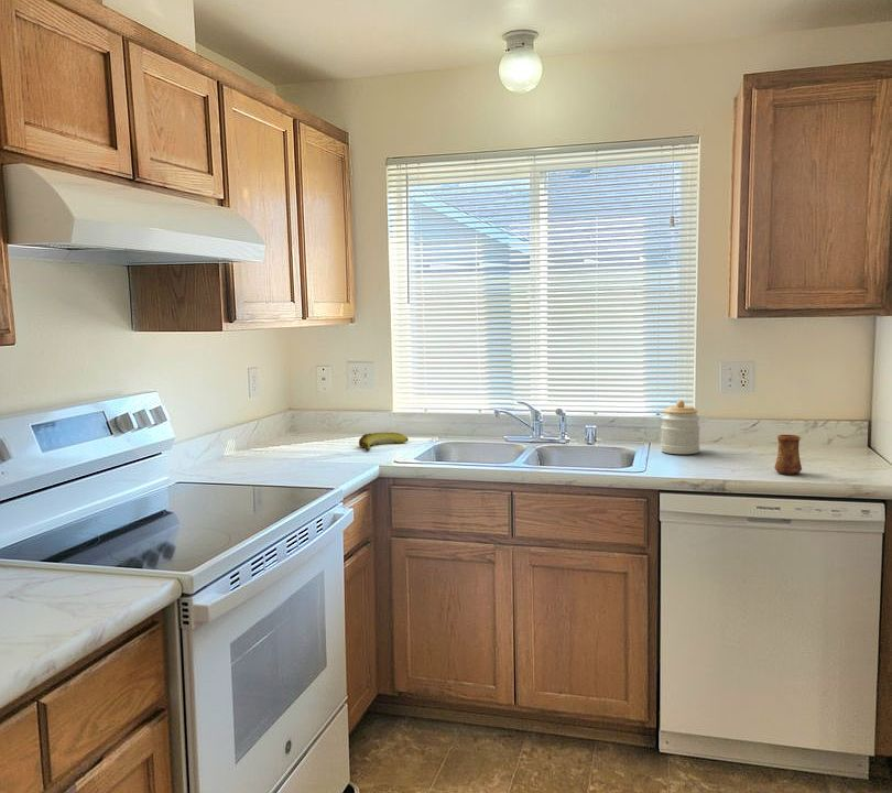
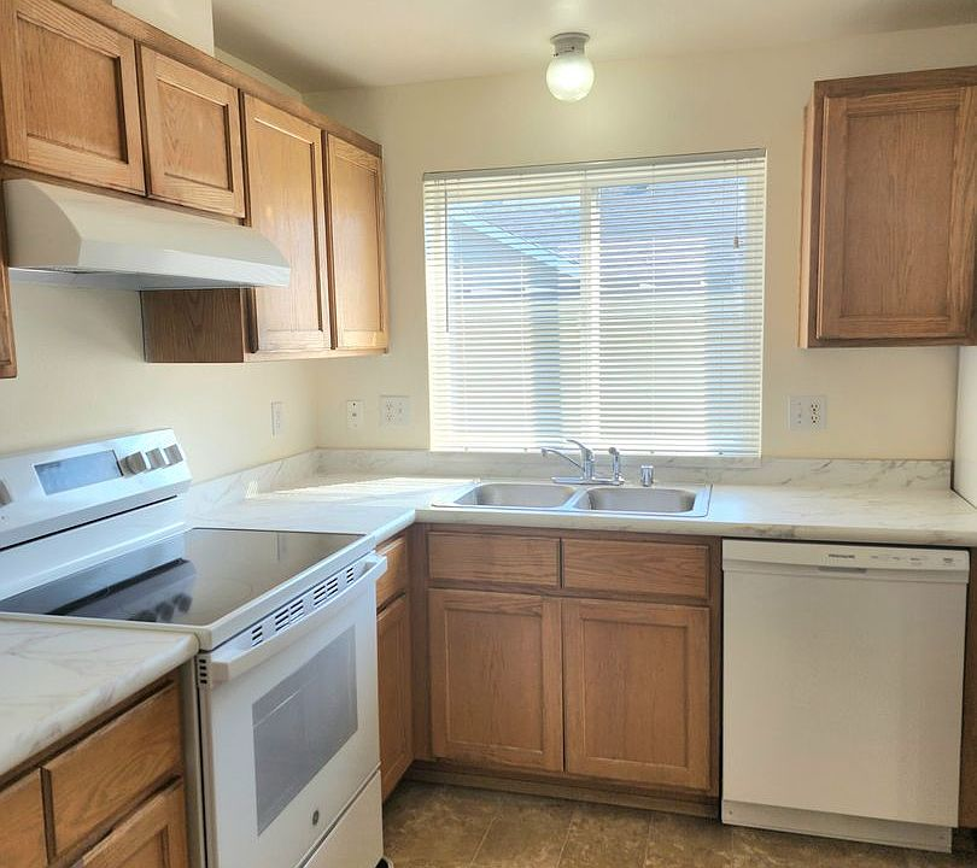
- cup [773,434,803,476]
- banana [358,432,409,452]
- jar [660,400,701,455]
